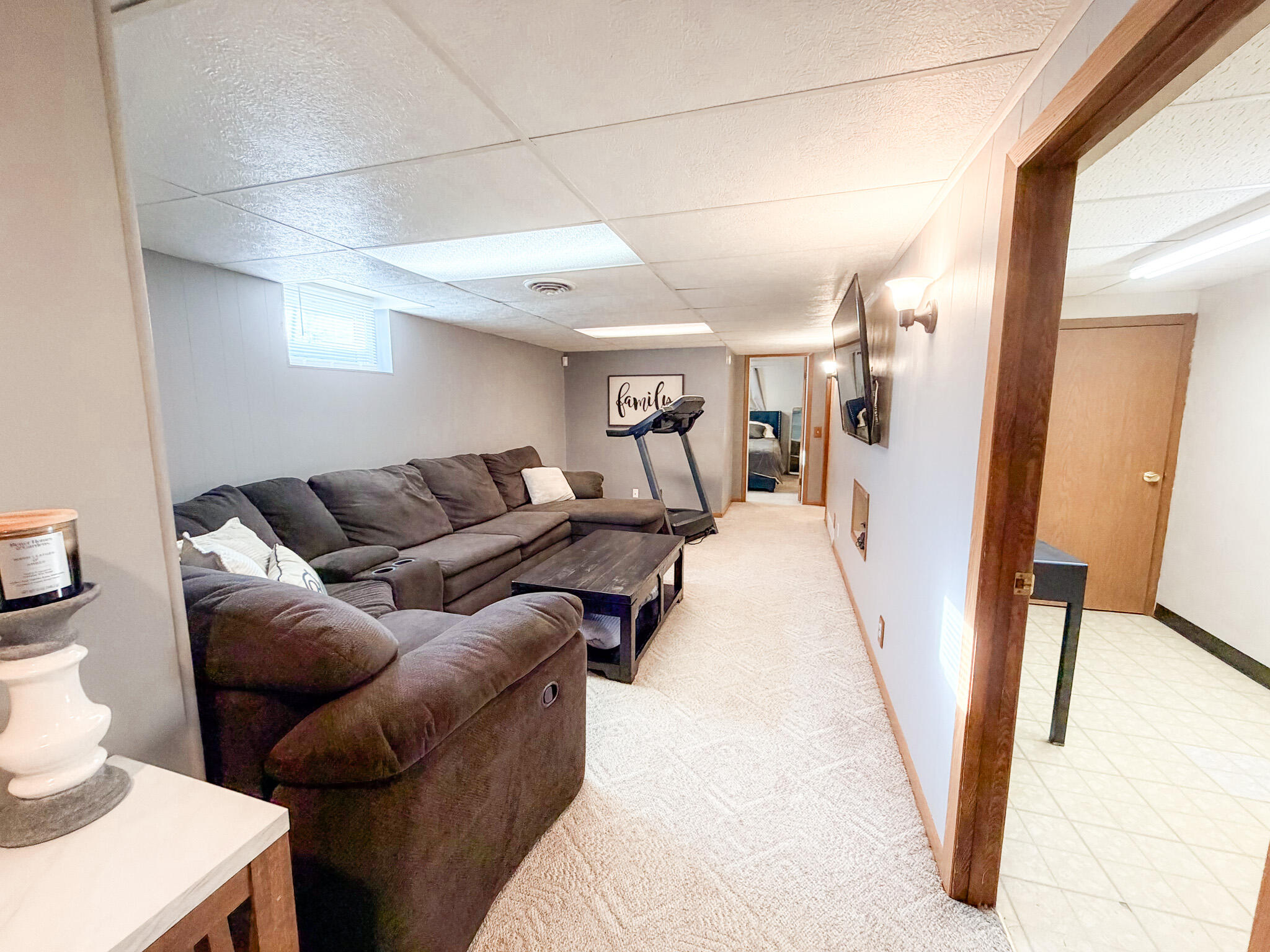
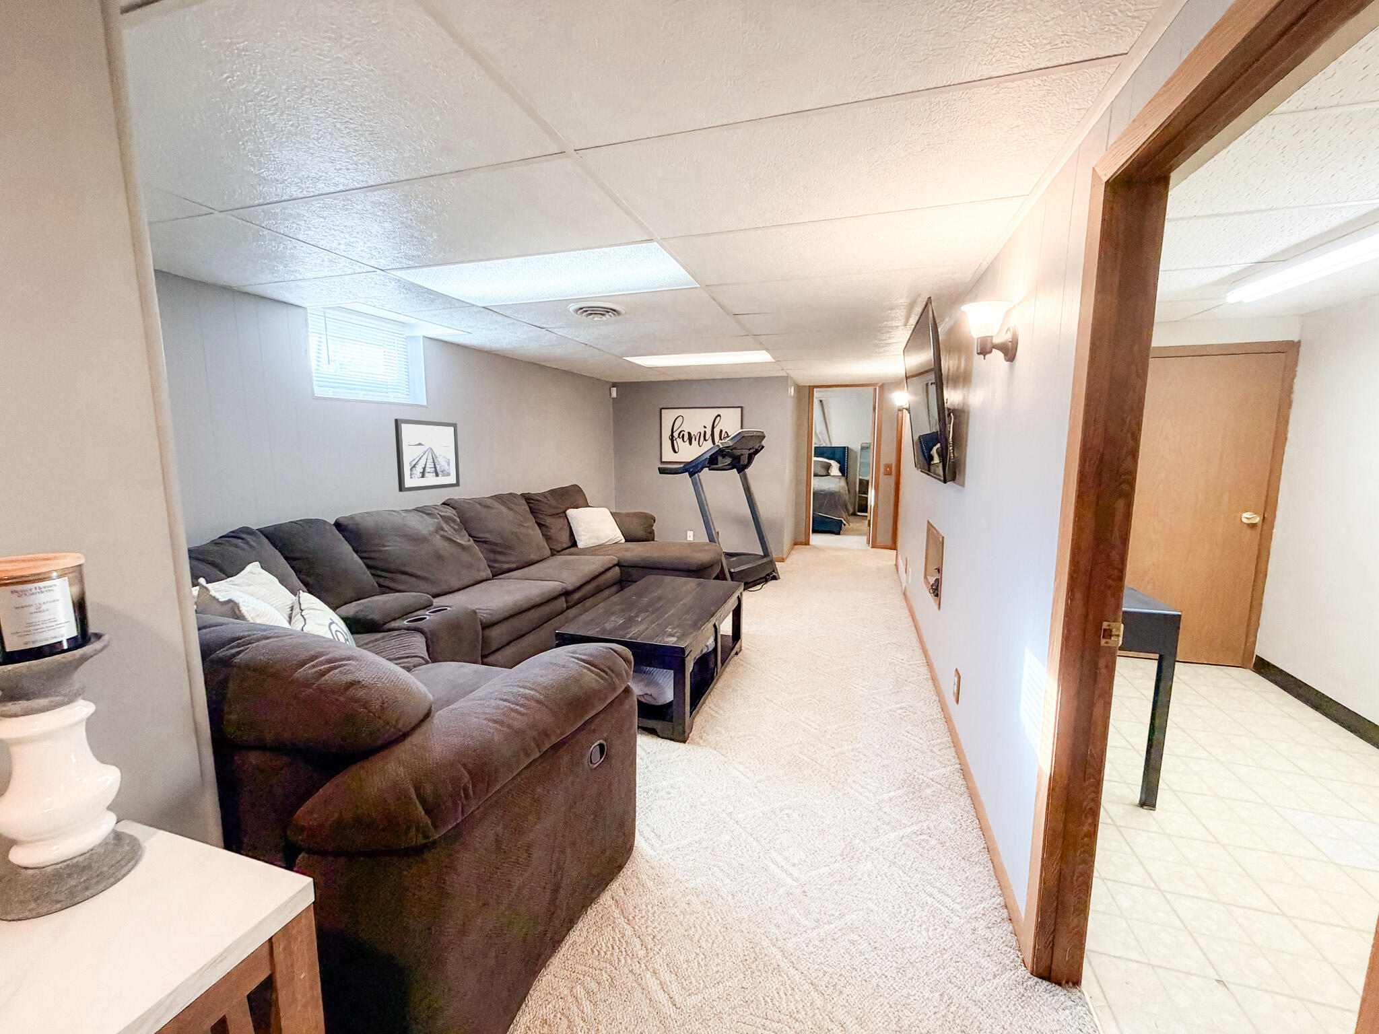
+ wall art [394,418,460,493]
